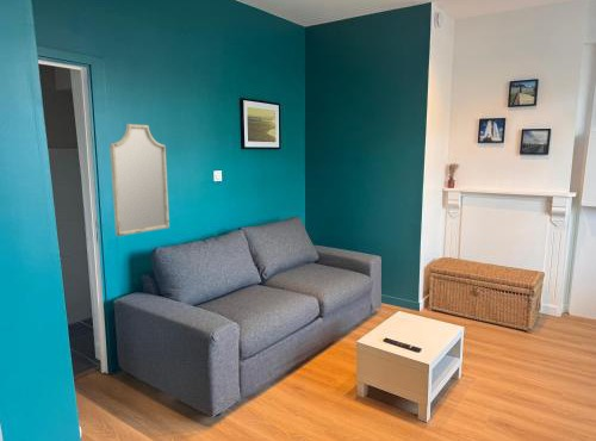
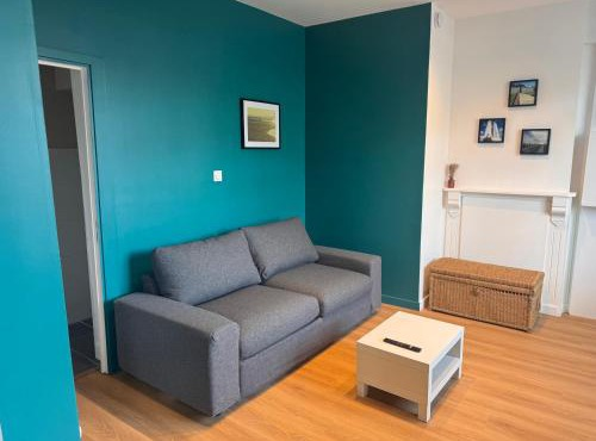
- home mirror [108,123,170,237]
